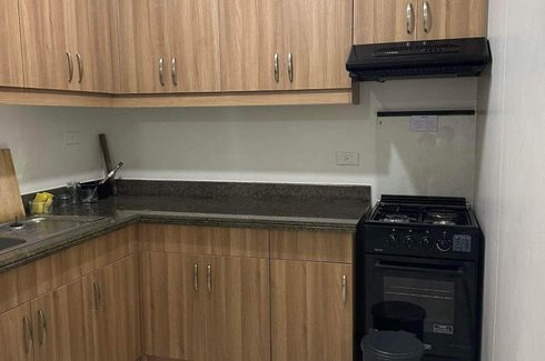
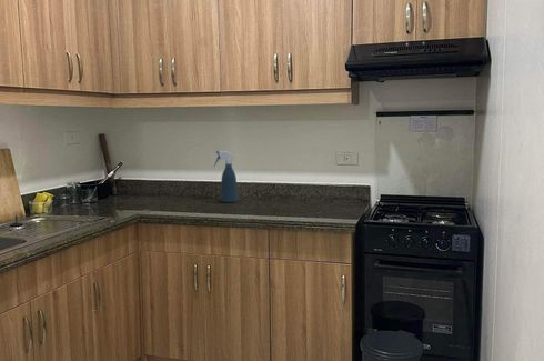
+ spray bottle [213,150,240,203]
